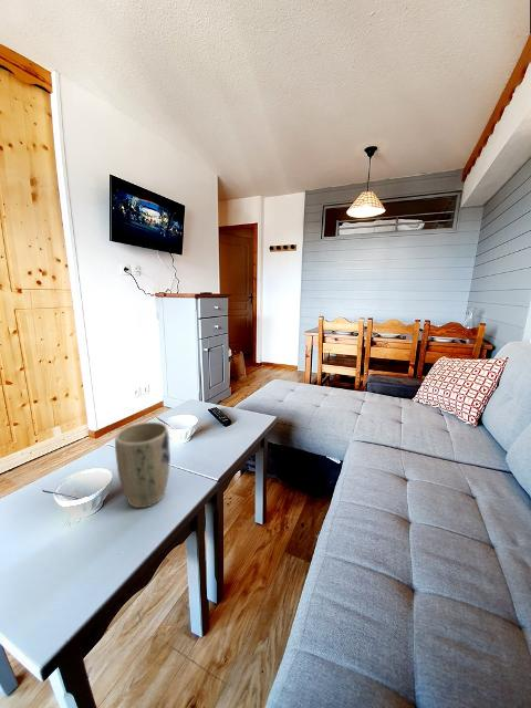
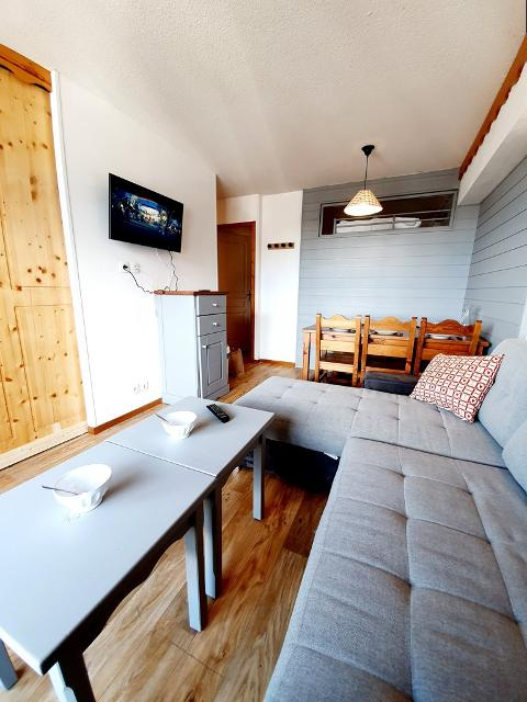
- plant pot [114,421,171,509]
